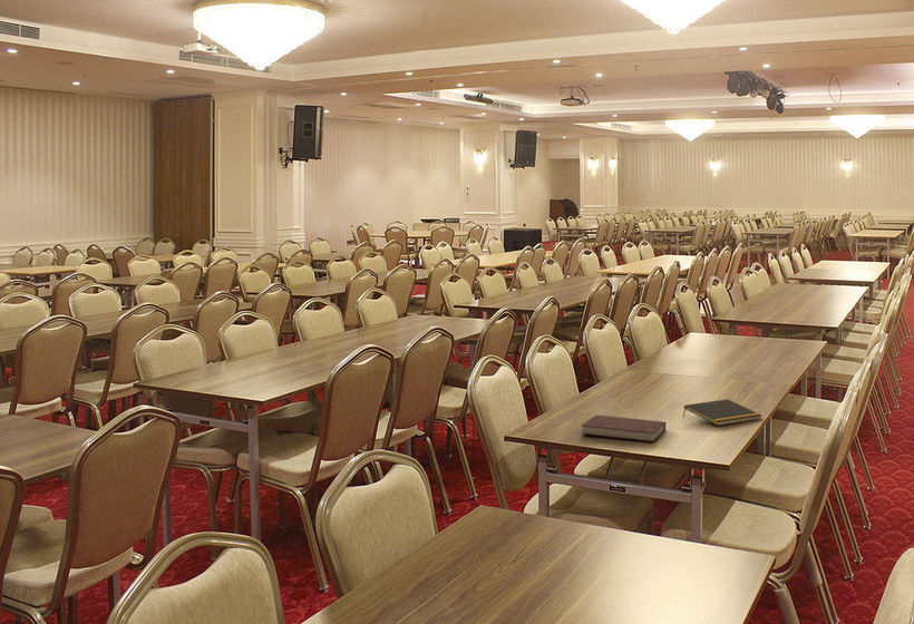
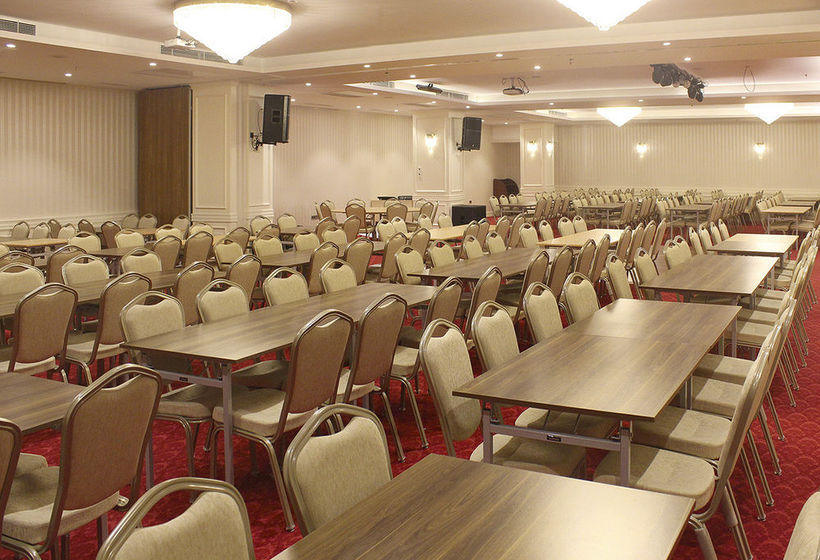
- notepad [682,398,762,427]
- notebook [580,413,667,443]
